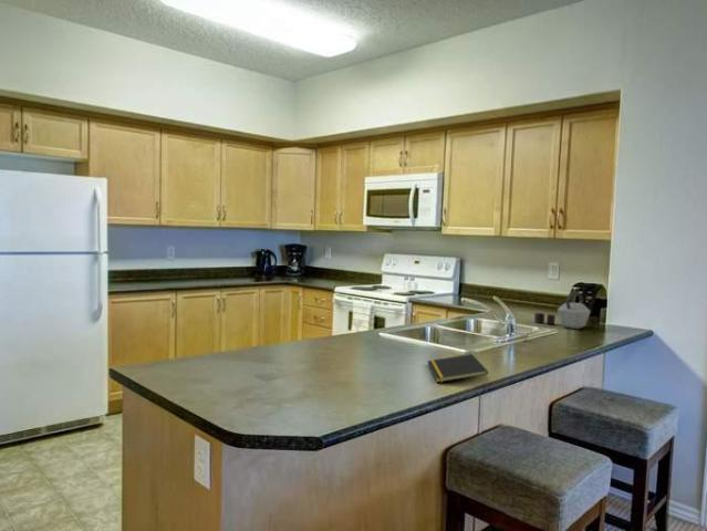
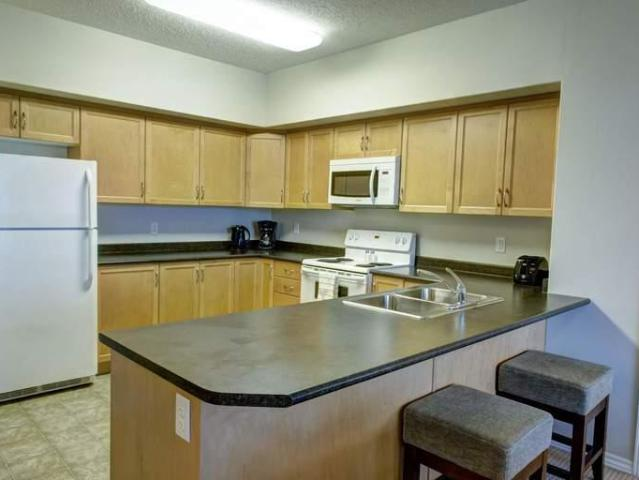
- notepad [426,353,489,384]
- kettle [533,291,592,330]
